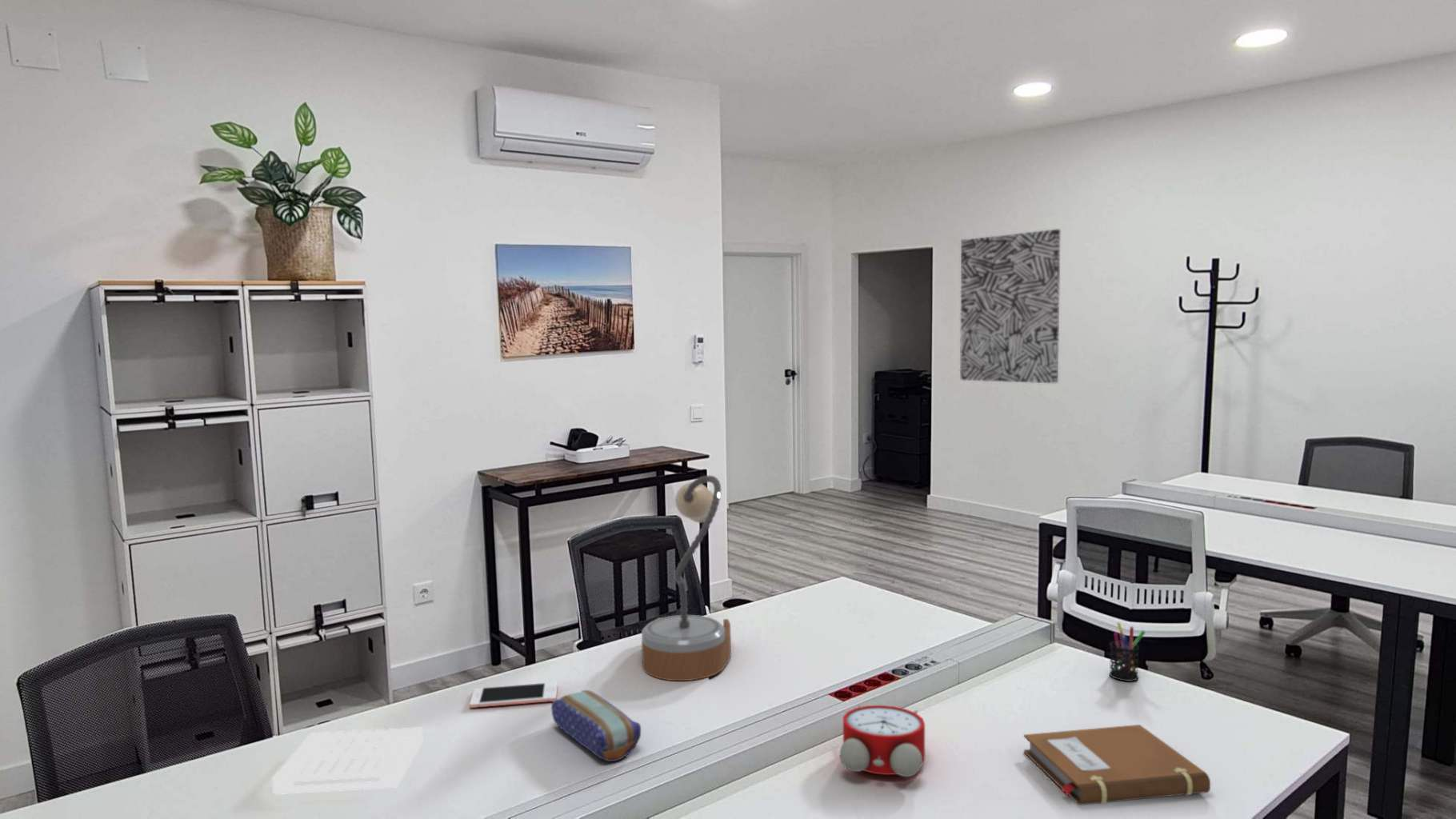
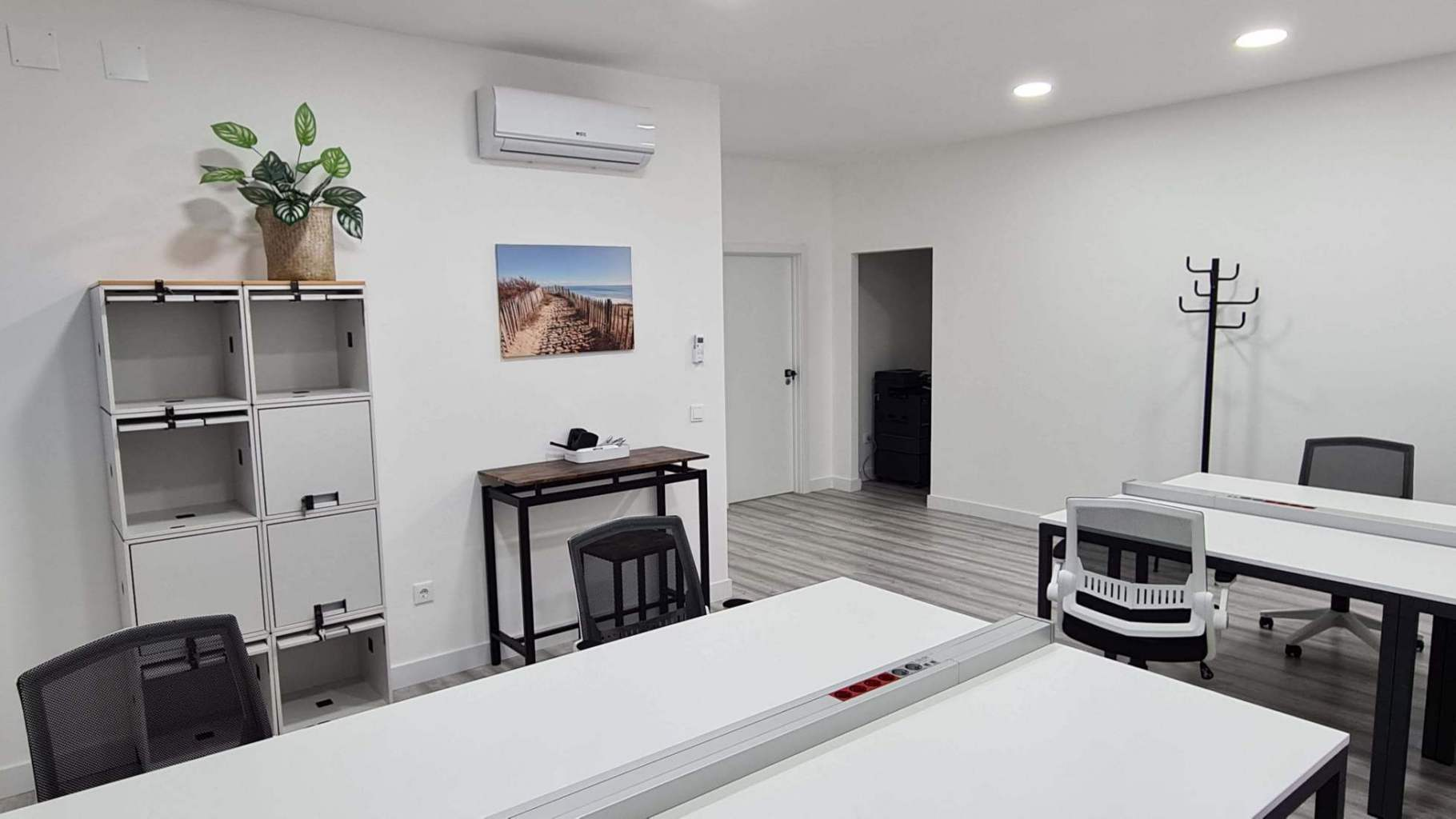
- alarm clock [838,705,926,777]
- table lamp [641,475,732,681]
- pallet [272,727,423,795]
- pencil case [550,689,642,762]
- cell phone [469,681,558,709]
- notebook [1023,724,1211,806]
- wall art [959,229,1061,384]
- pen holder [1109,621,1146,682]
